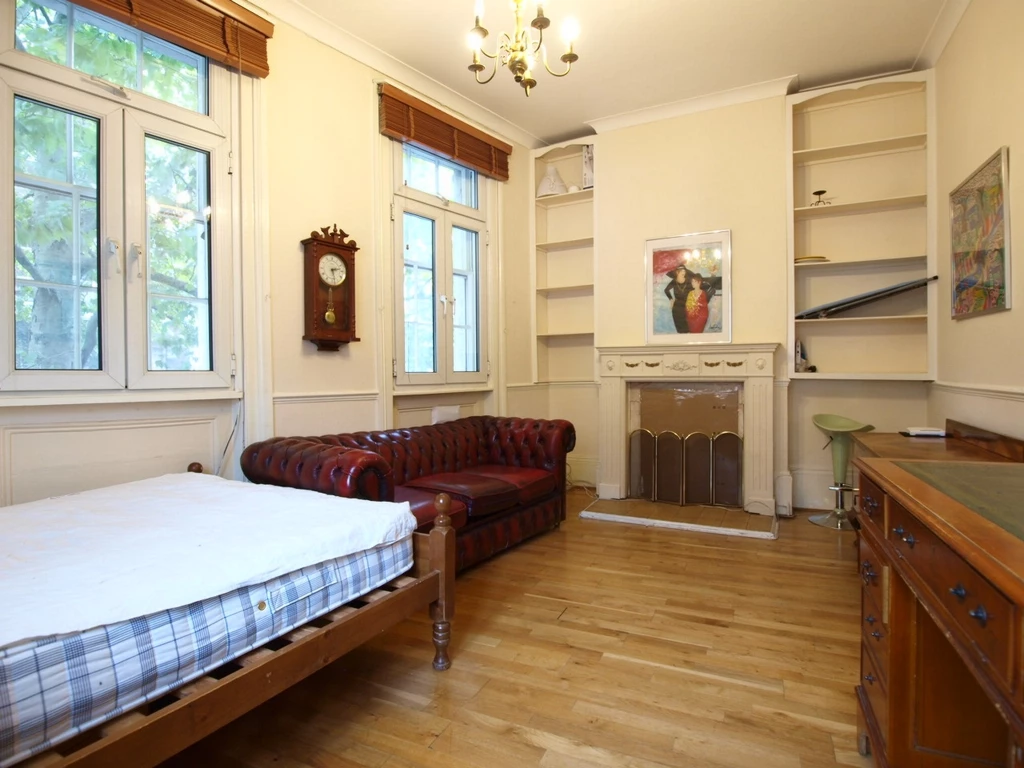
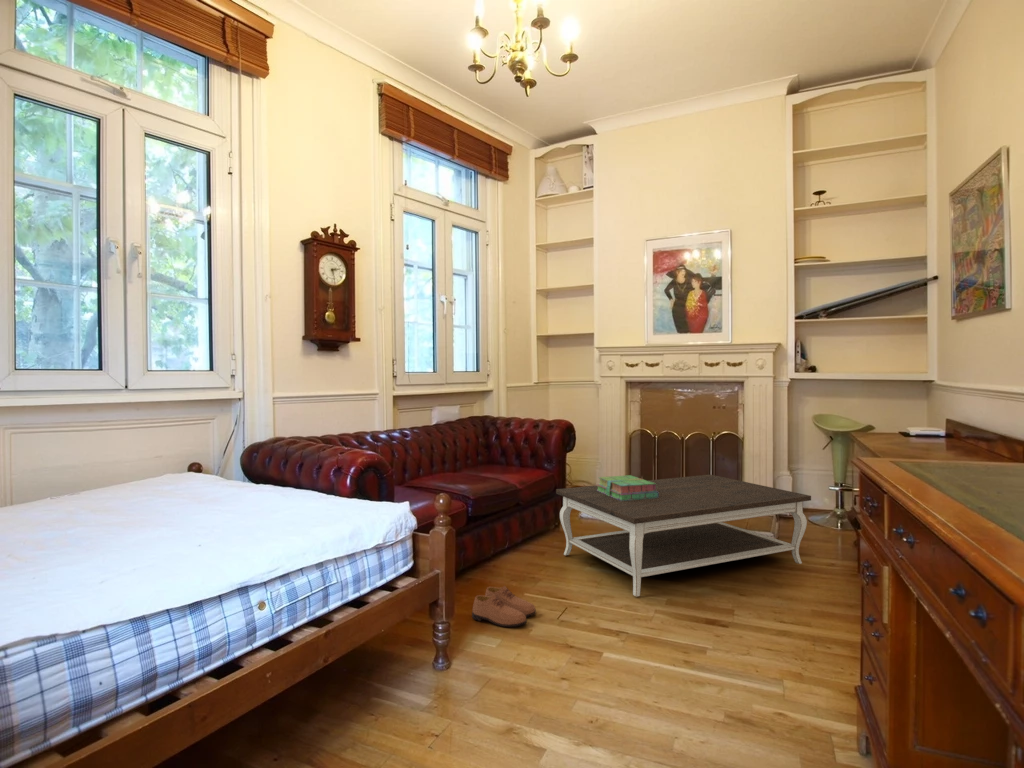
+ coffee table [555,474,812,597]
+ shoe [471,585,537,628]
+ stack of books [596,474,659,501]
